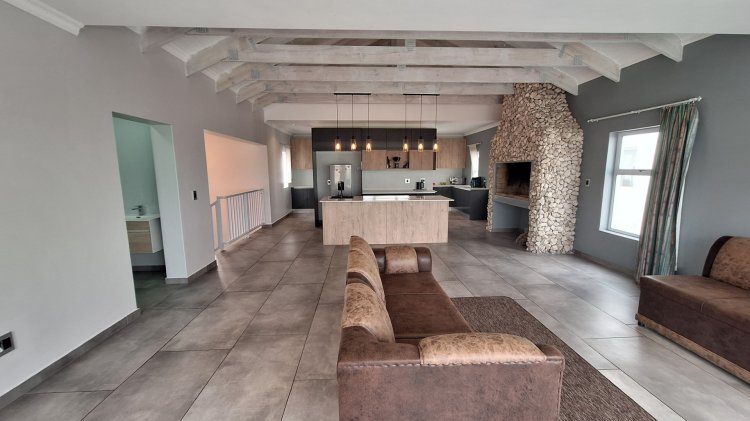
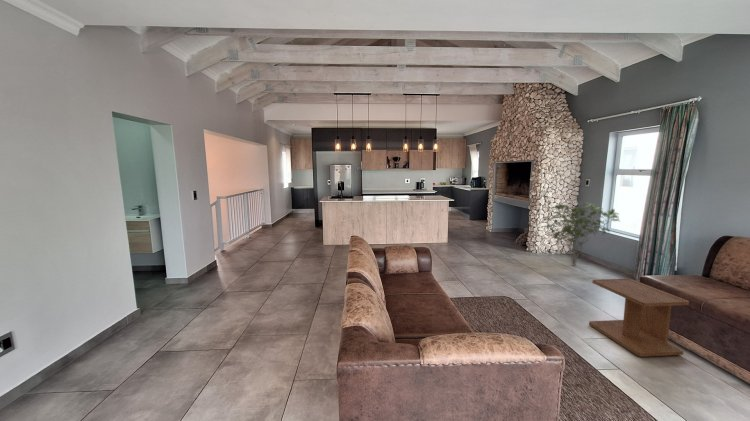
+ shrub [541,201,621,267]
+ side table [588,278,690,358]
